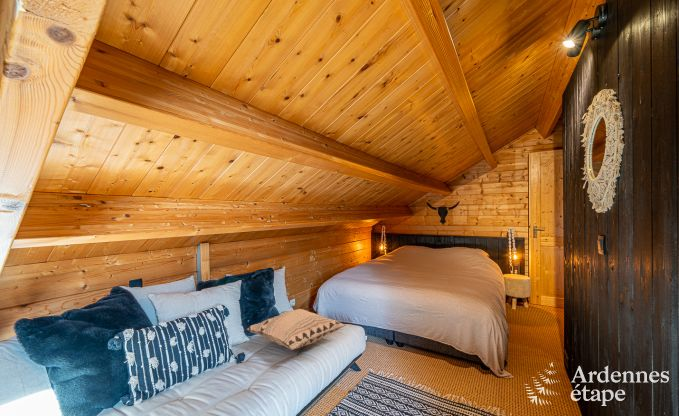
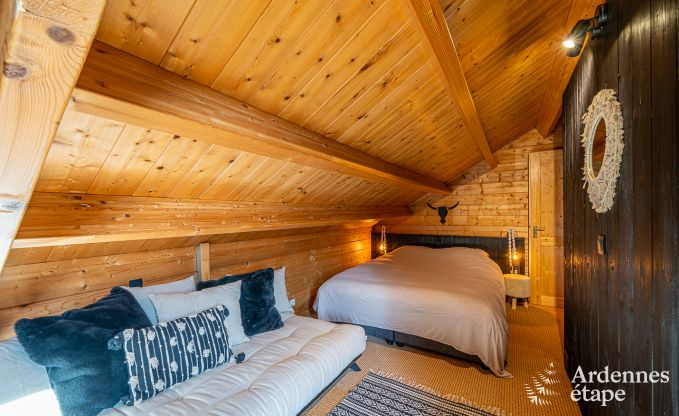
- decorative pillow [246,308,346,351]
